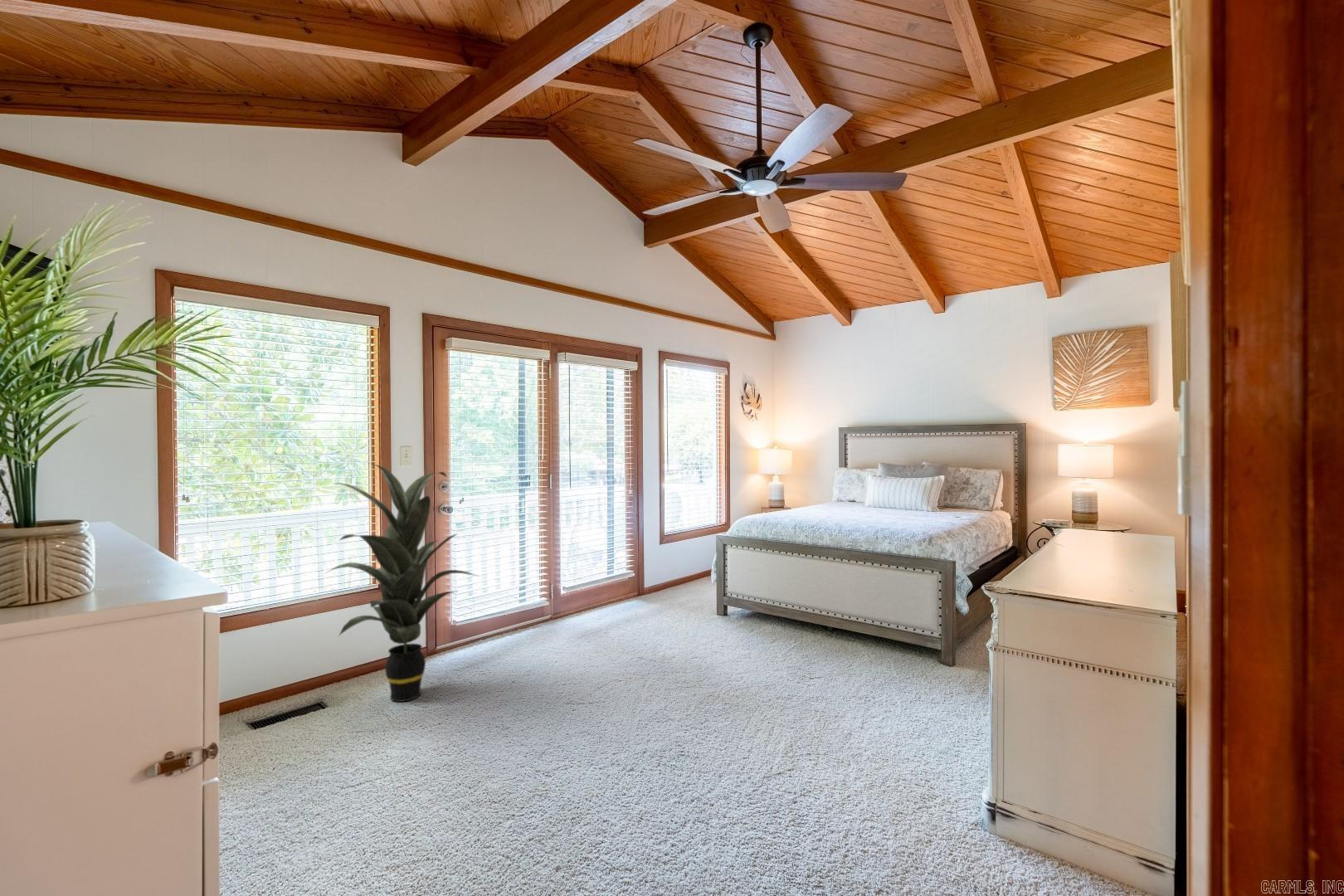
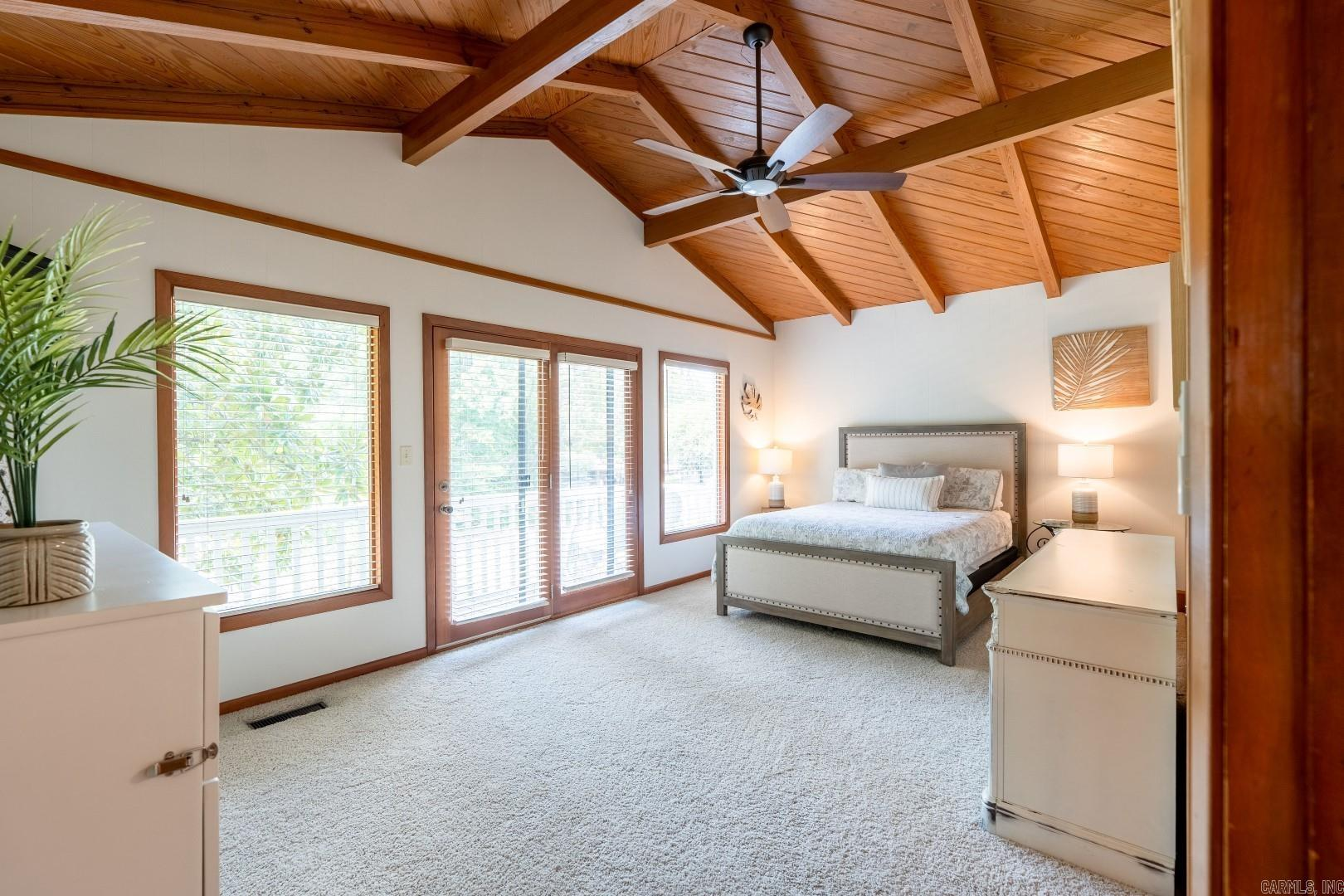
- indoor plant [324,462,480,703]
